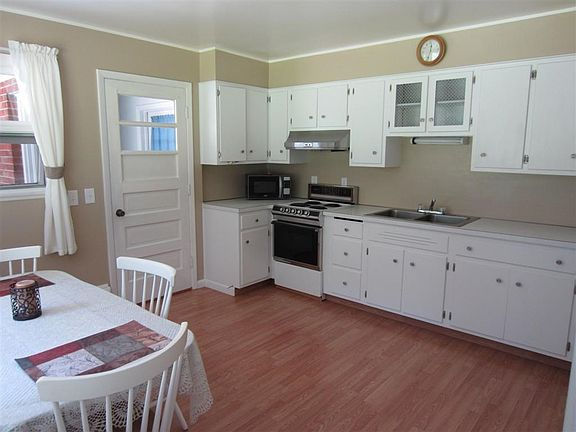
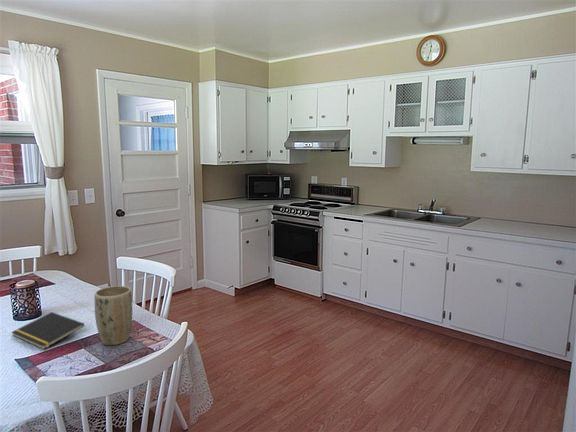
+ plant pot [94,285,133,346]
+ notepad [10,311,85,350]
